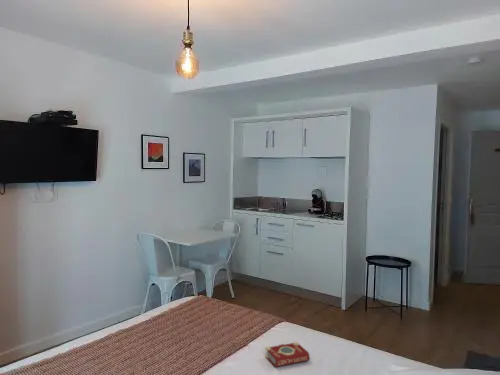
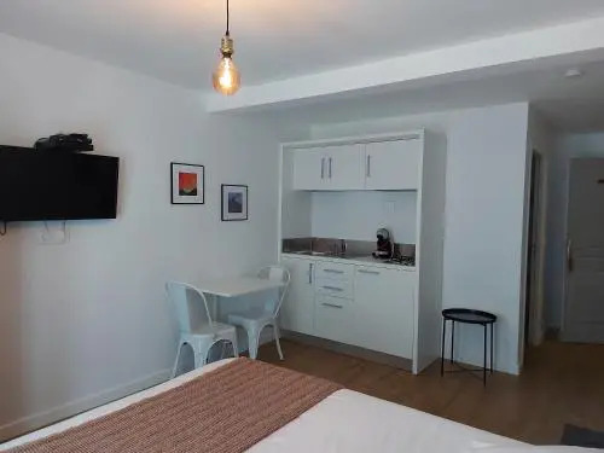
- book [264,341,311,368]
